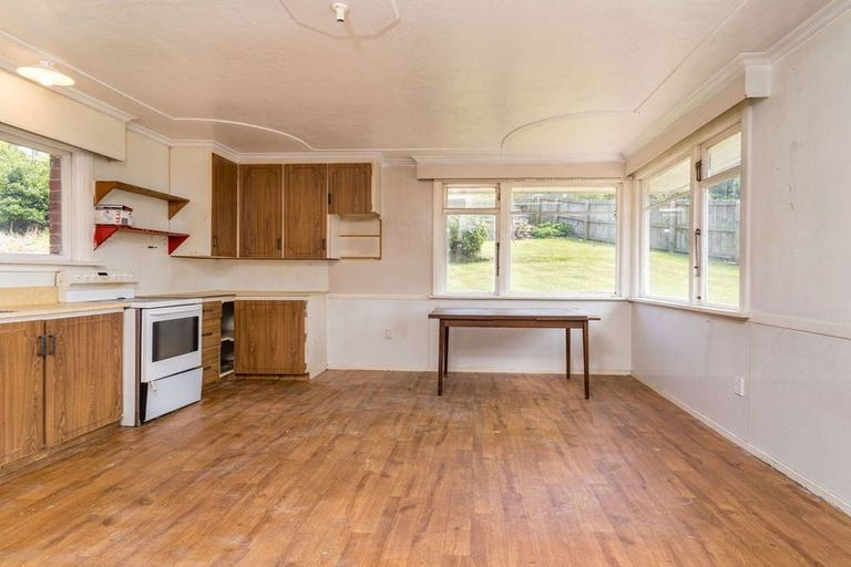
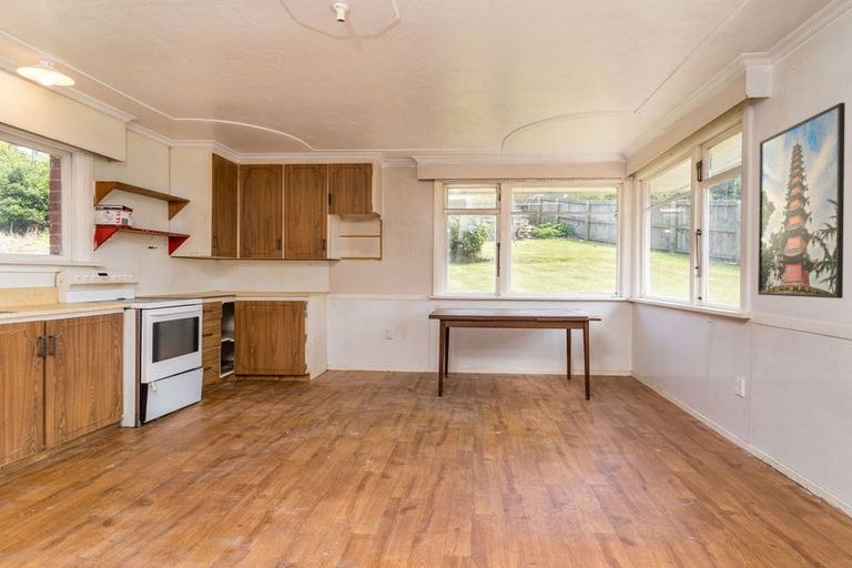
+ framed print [757,102,846,300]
